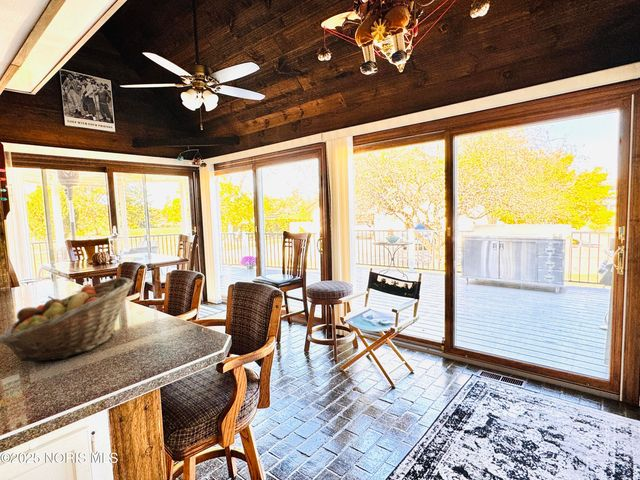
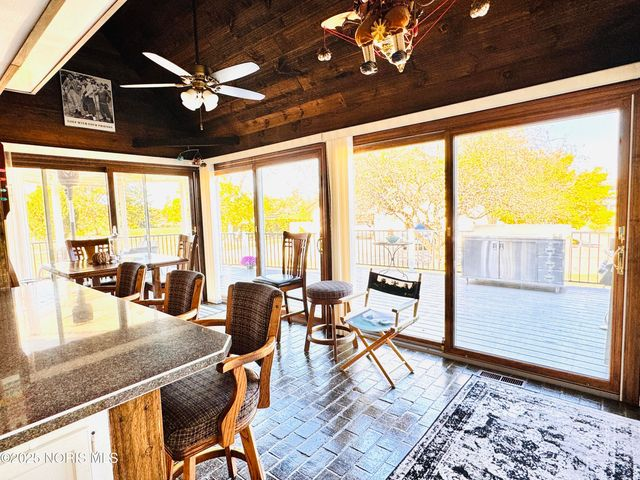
- fruit basket [0,276,134,362]
